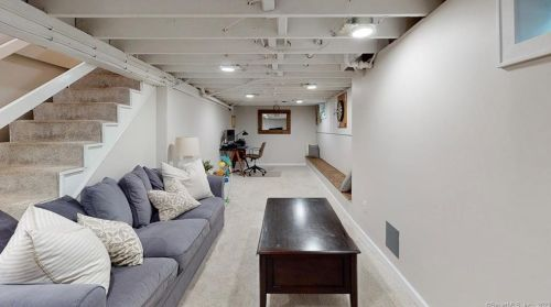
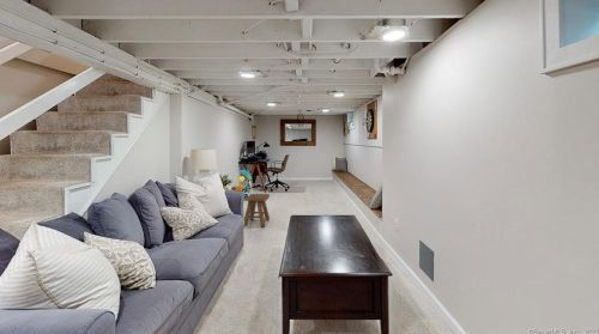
+ stool [243,193,271,227]
